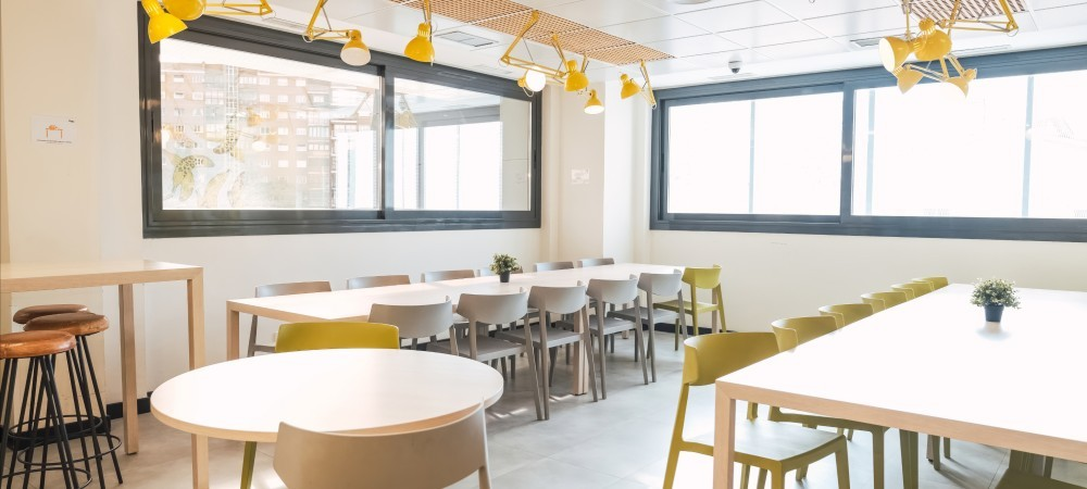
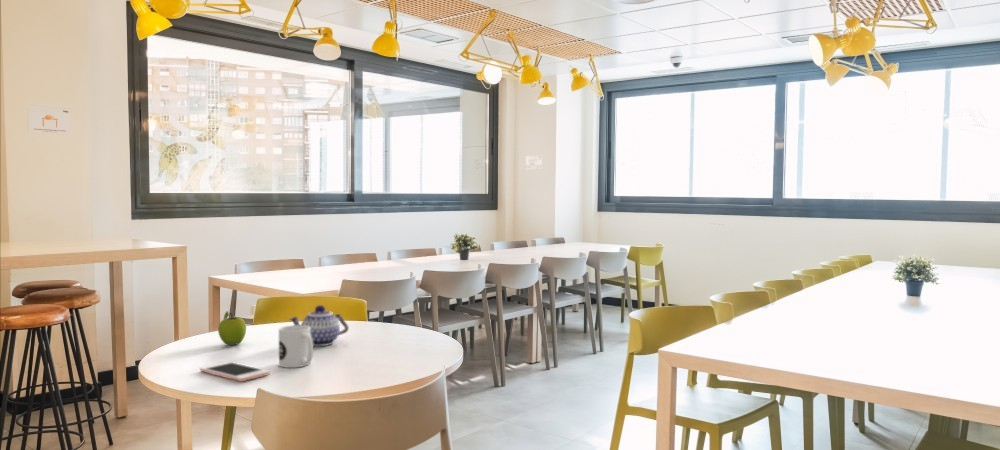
+ mug [278,324,314,368]
+ cell phone [199,361,271,382]
+ fruit [217,310,247,346]
+ teapot [288,304,350,347]
